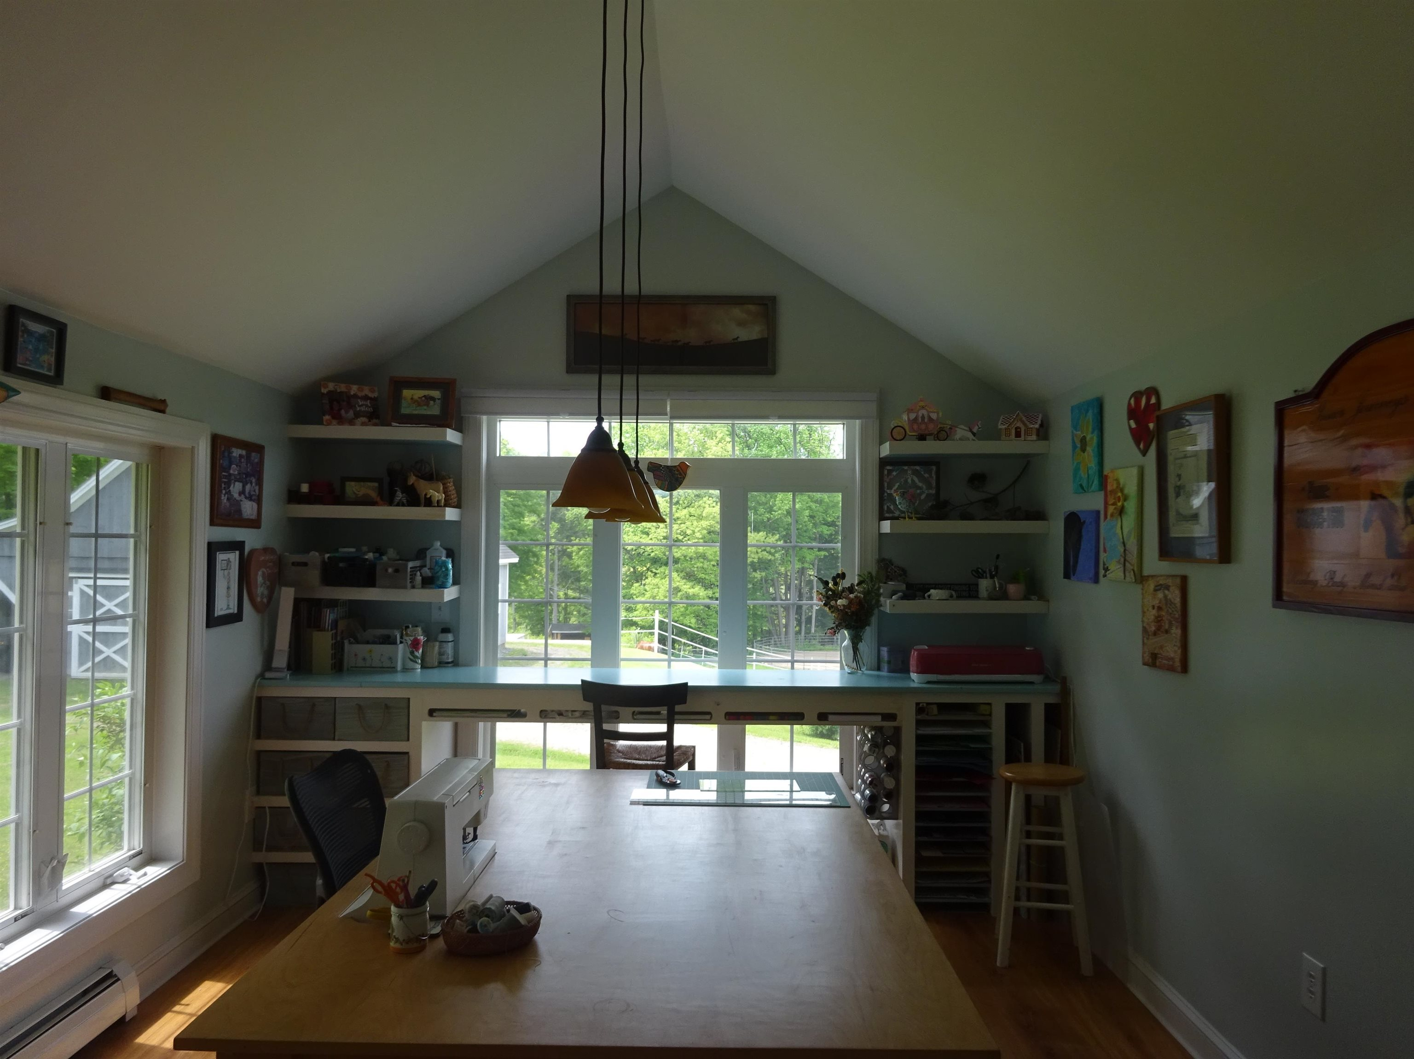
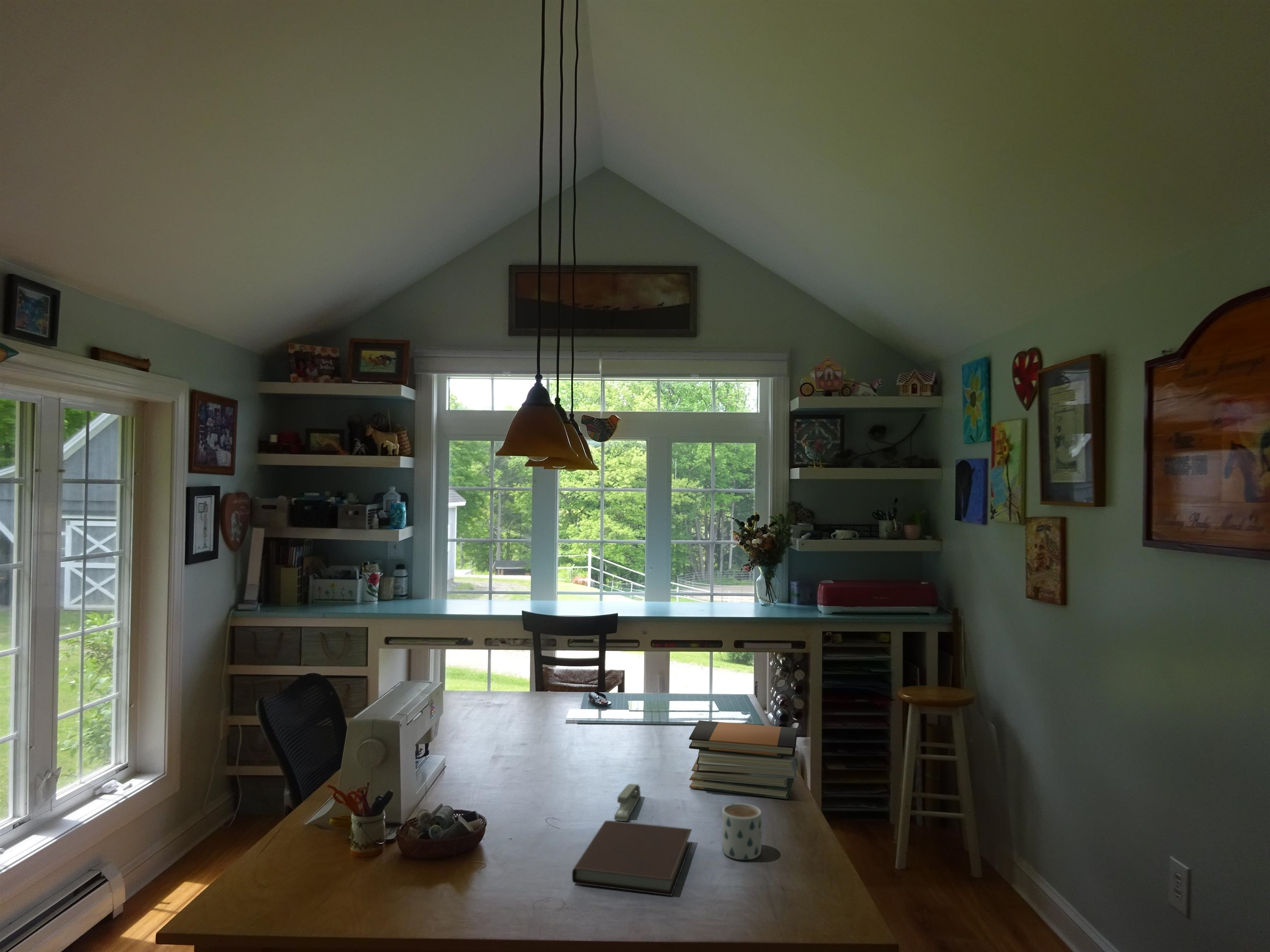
+ book stack [688,720,797,800]
+ stapler [614,783,641,821]
+ mug [721,803,762,860]
+ notebook [572,820,692,896]
